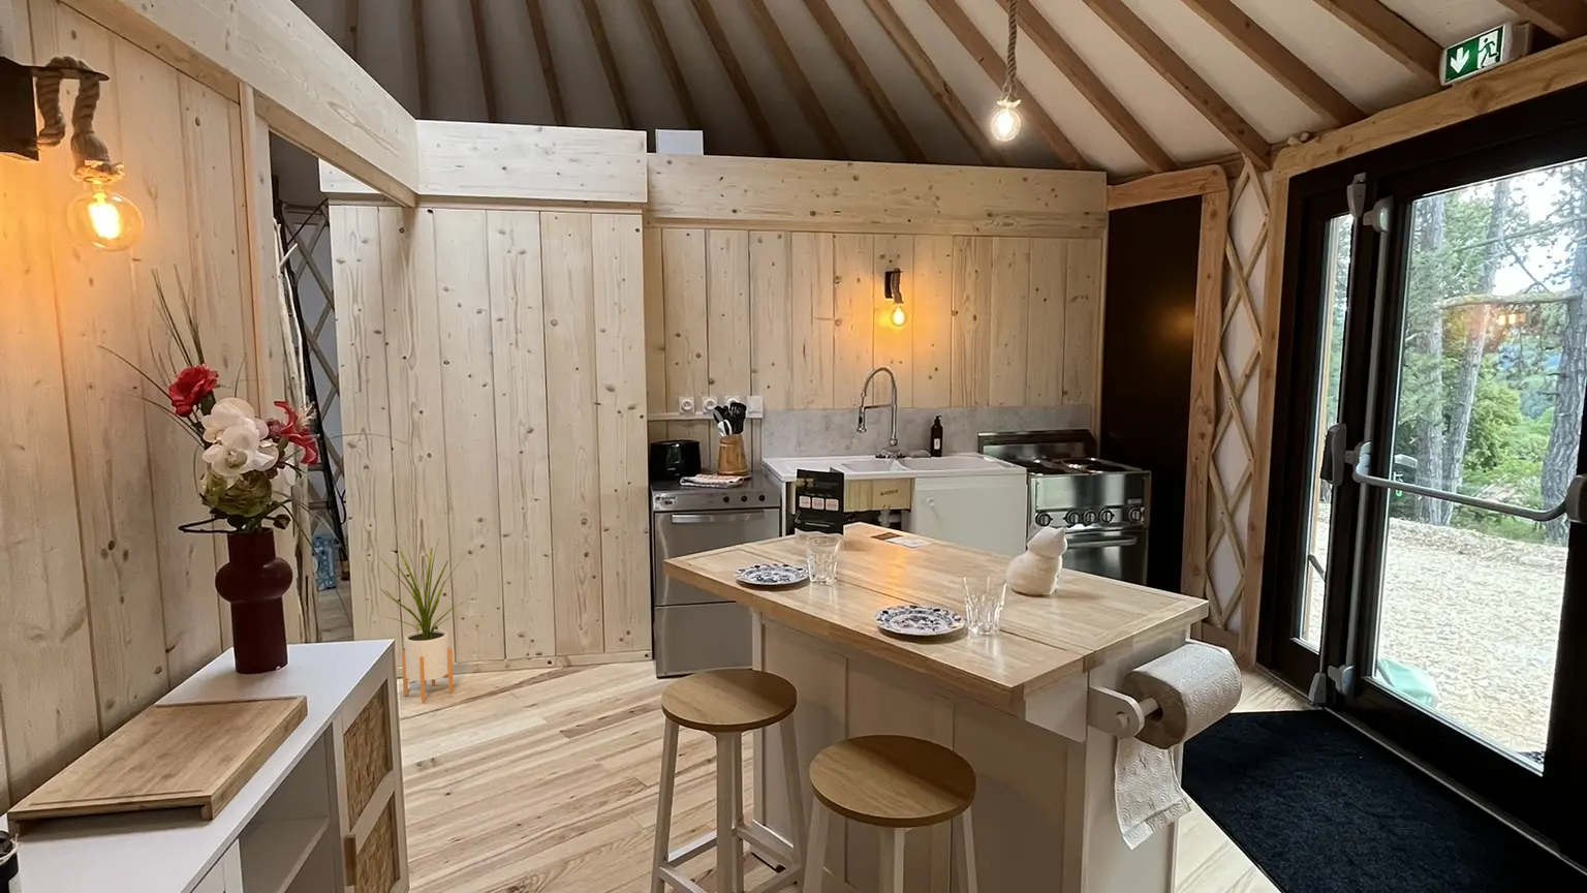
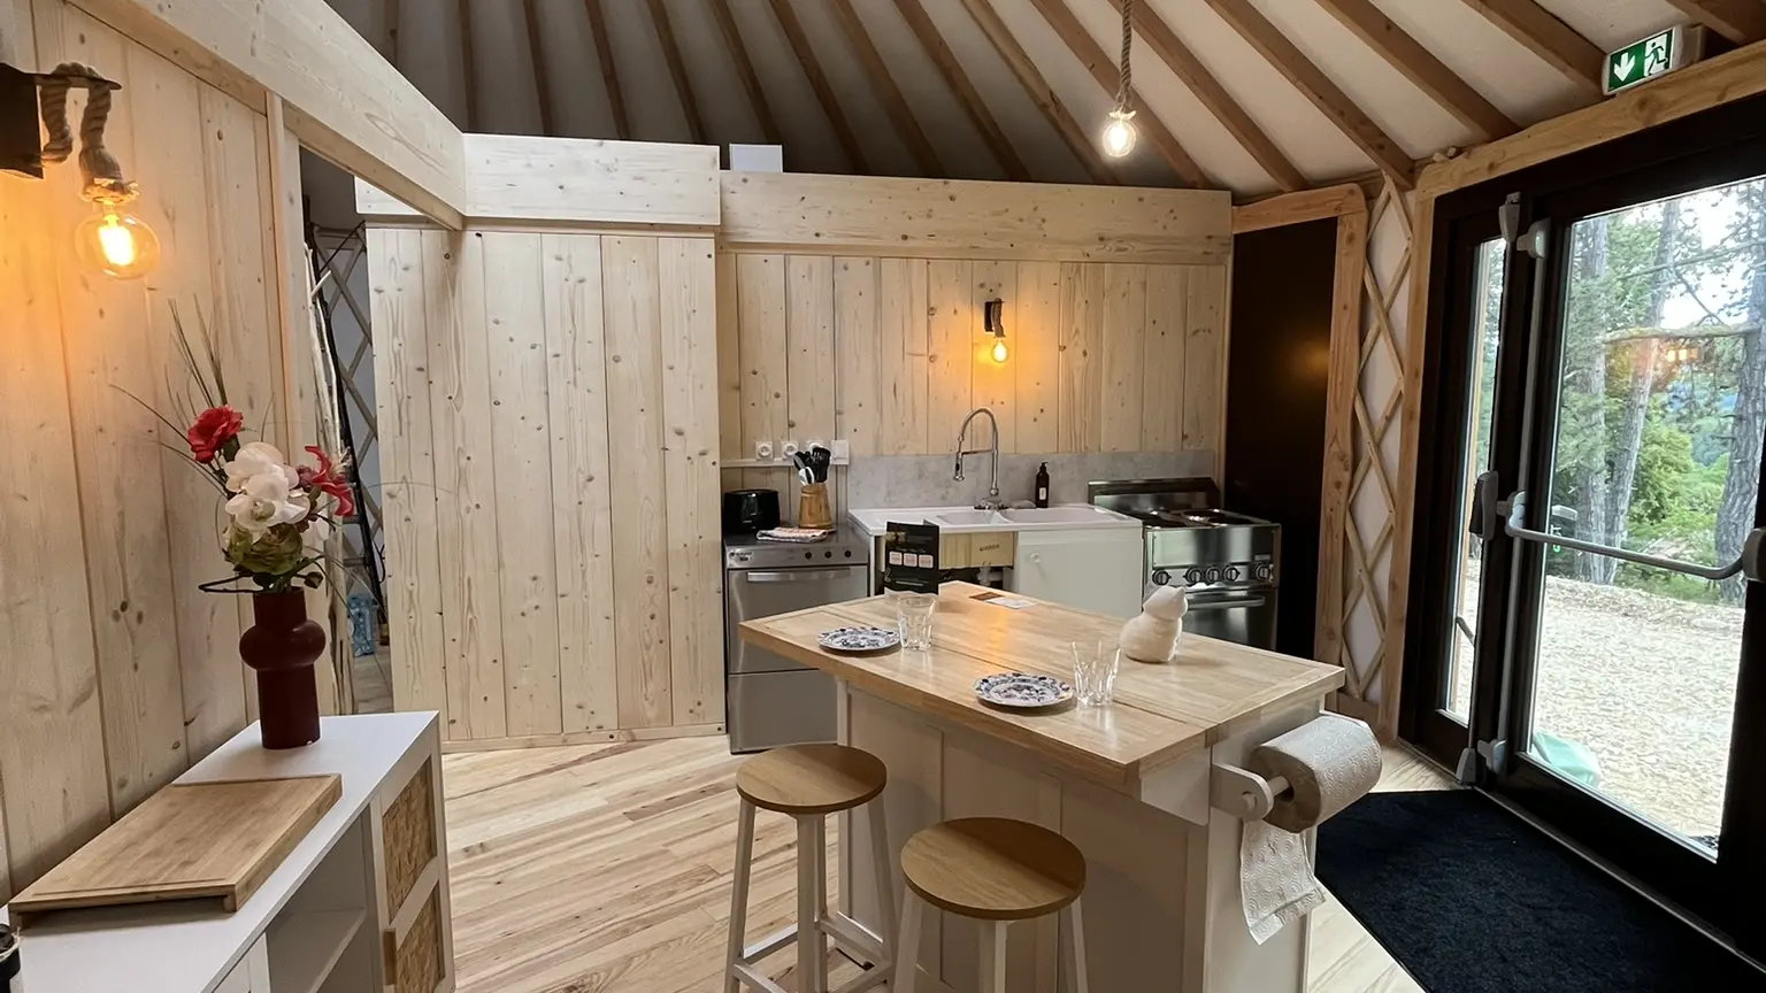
- house plant [379,536,468,703]
